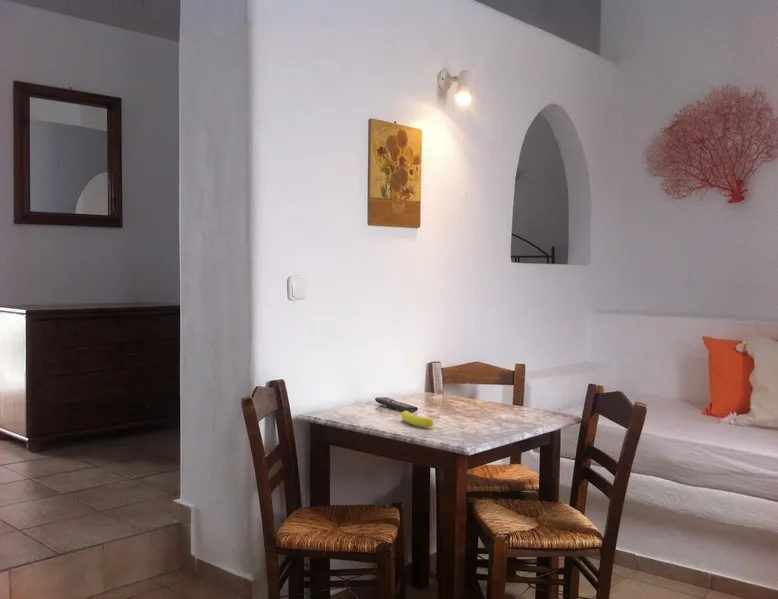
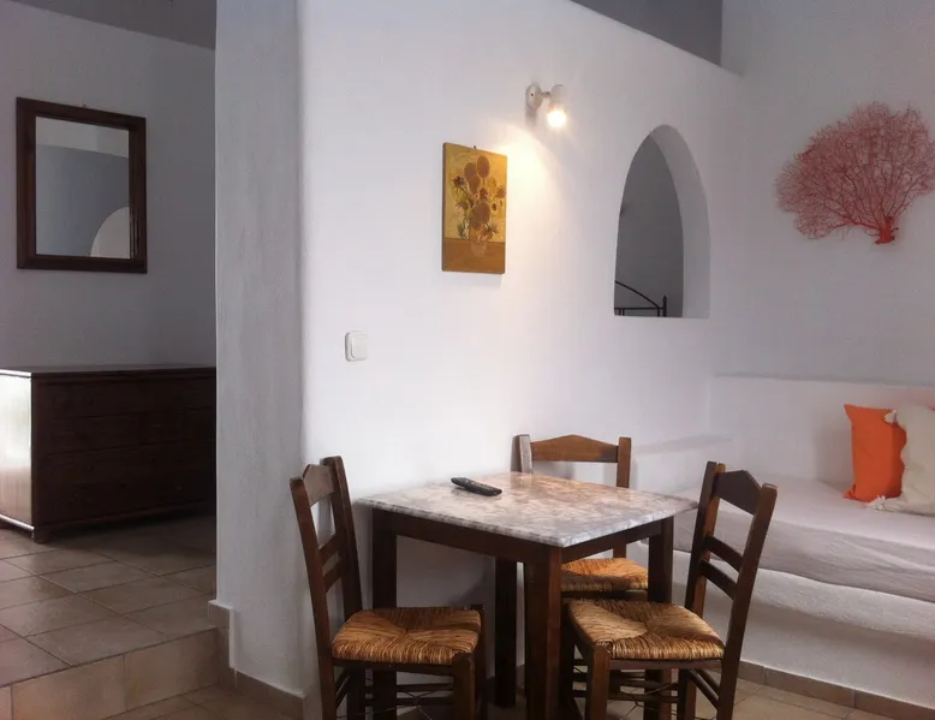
- banana [400,410,434,428]
